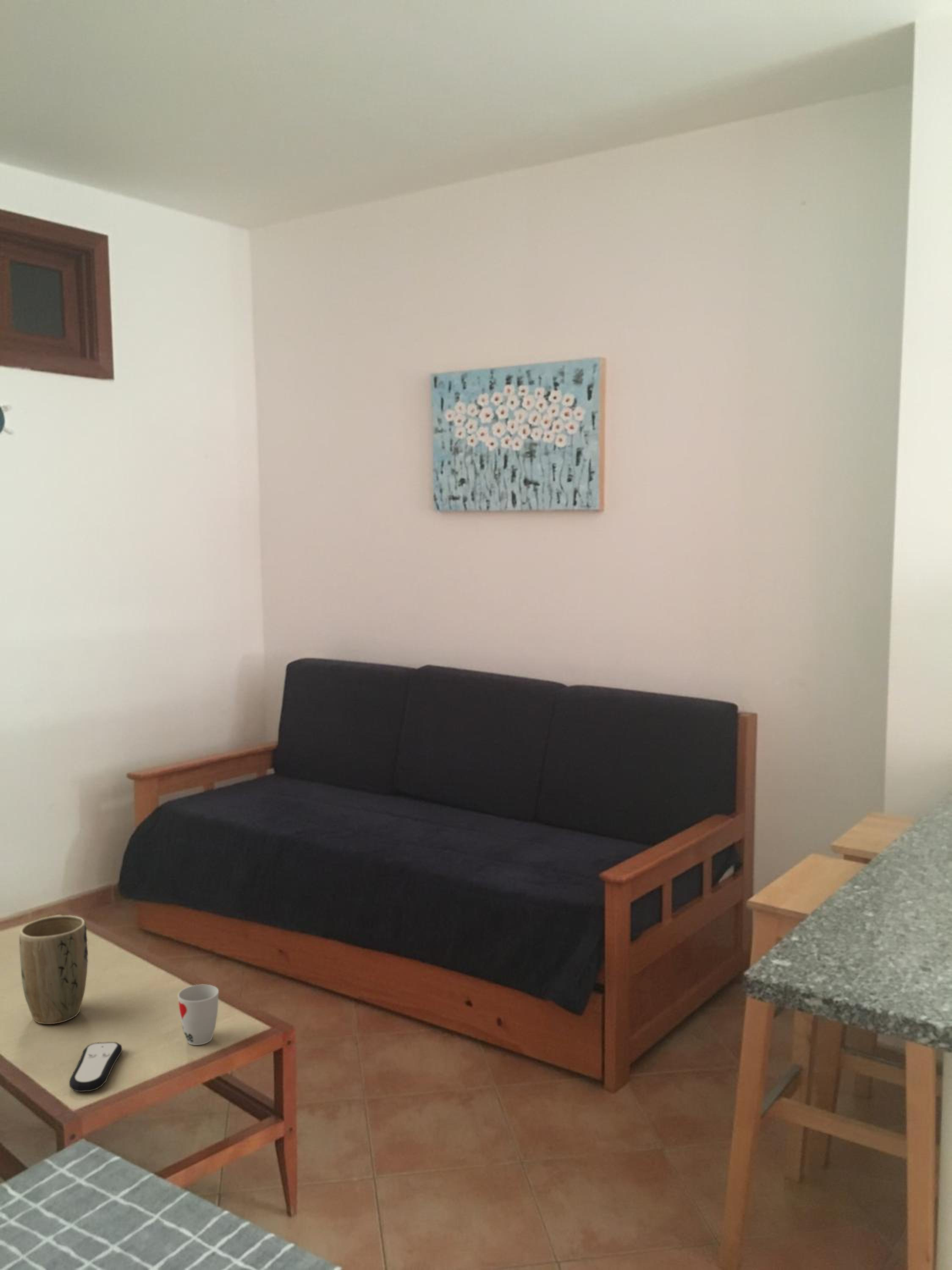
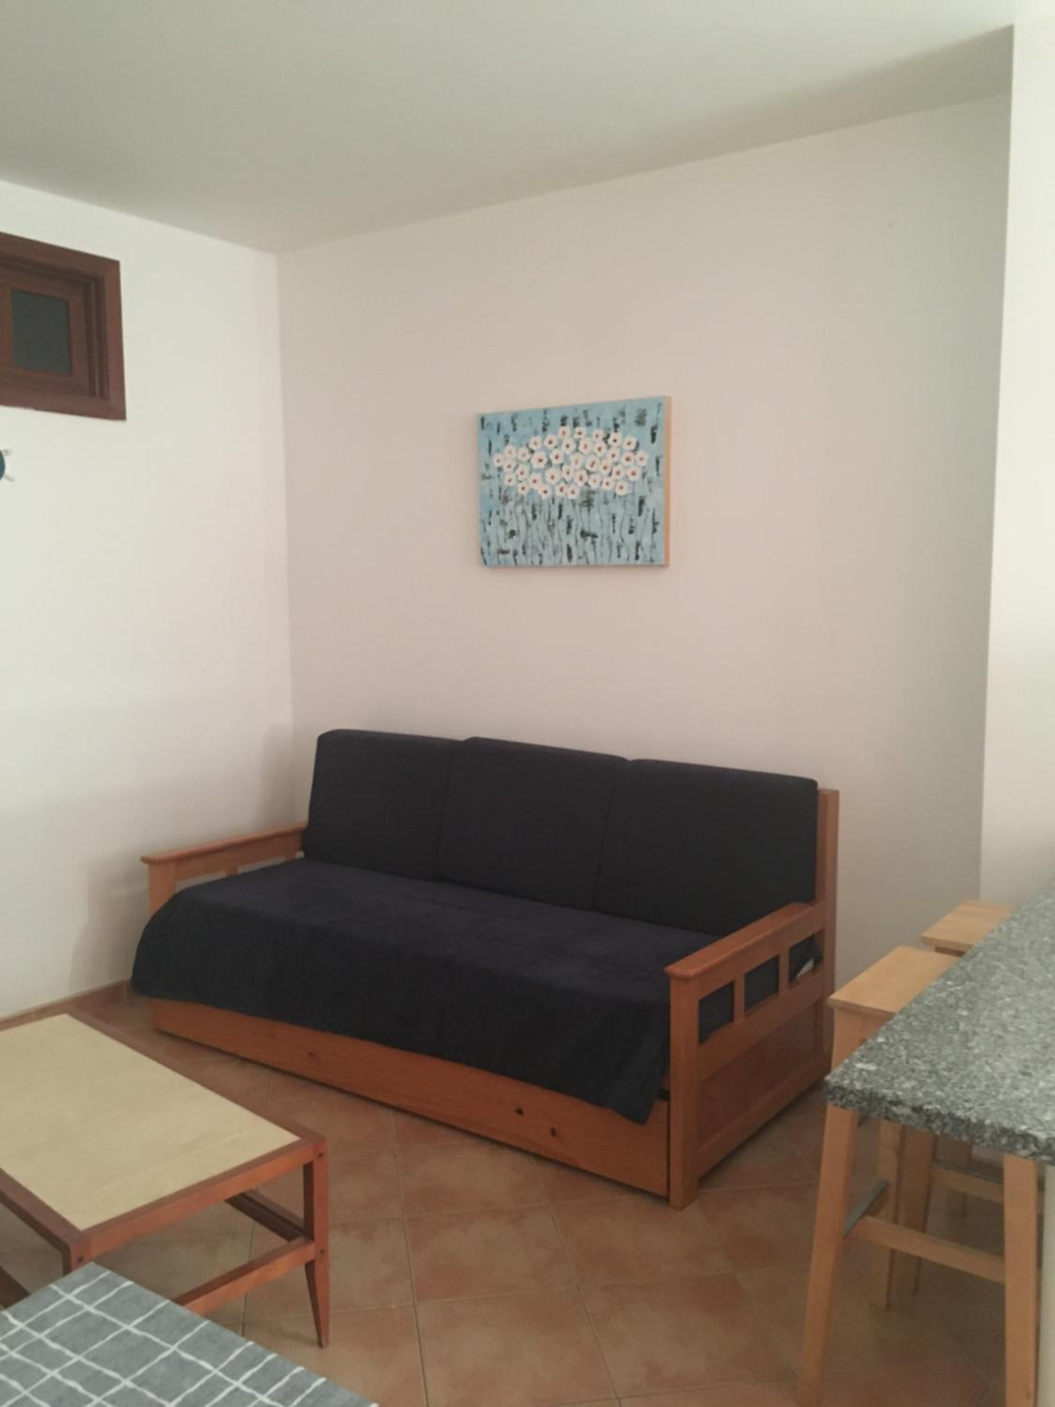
- remote control [69,1041,123,1092]
- plant pot [19,915,88,1024]
- cup [177,984,219,1046]
